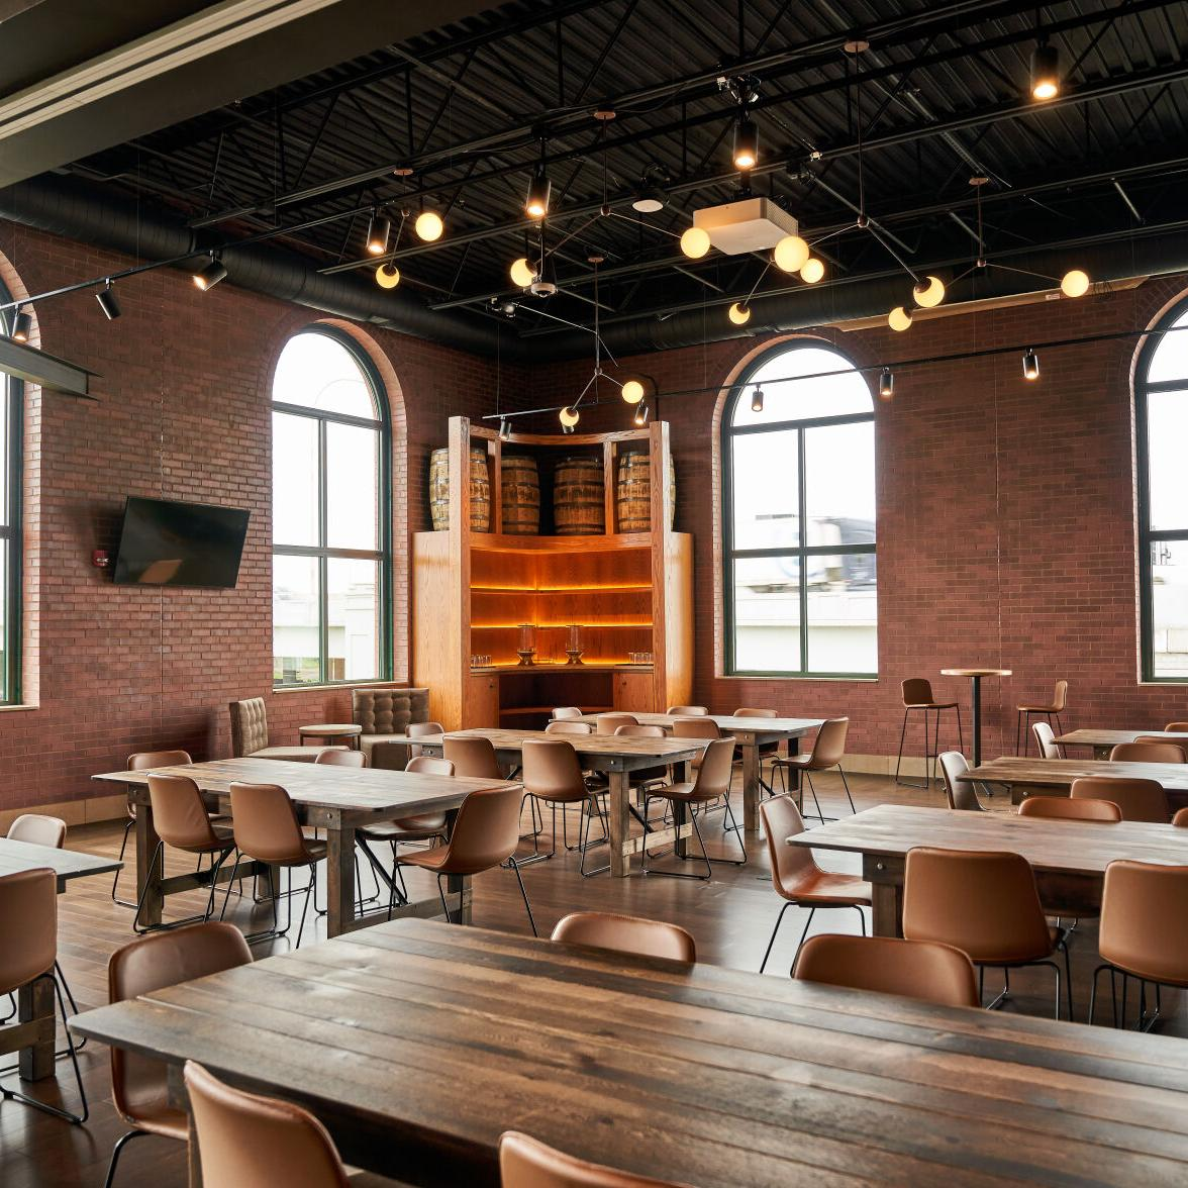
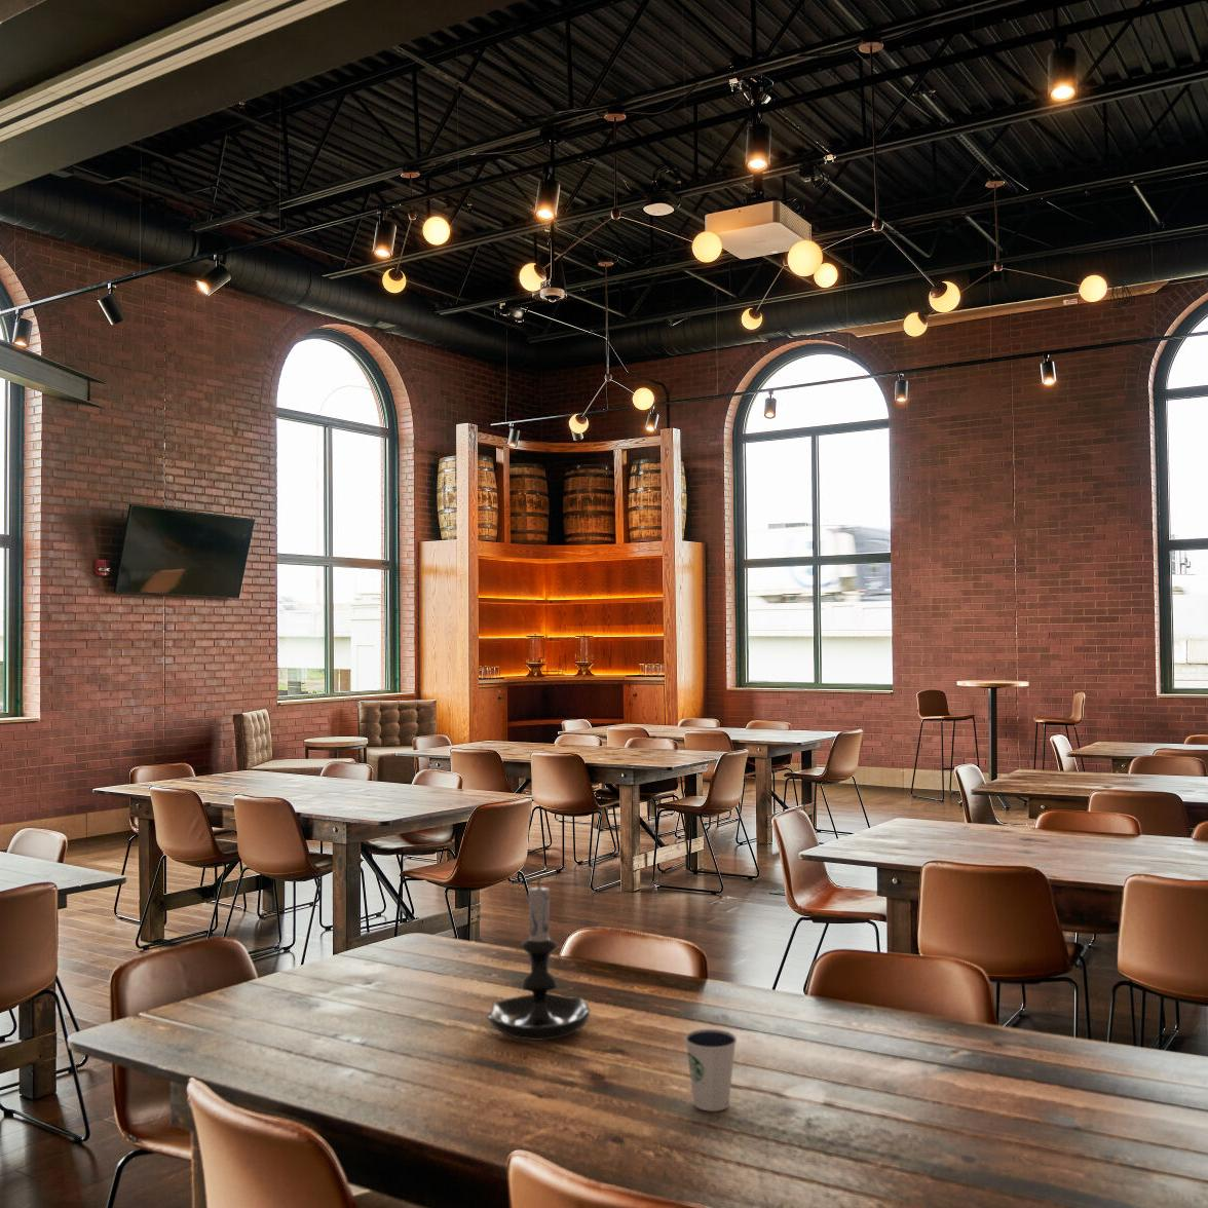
+ dixie cup [684,1028,738,1113]
+ candle holder [485,876,592,1042]
